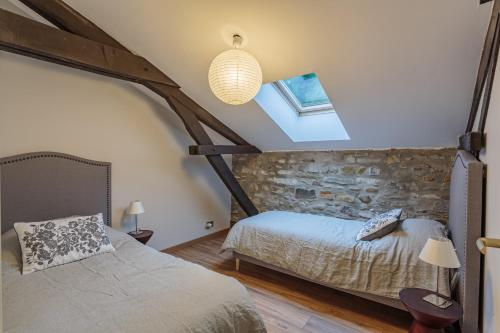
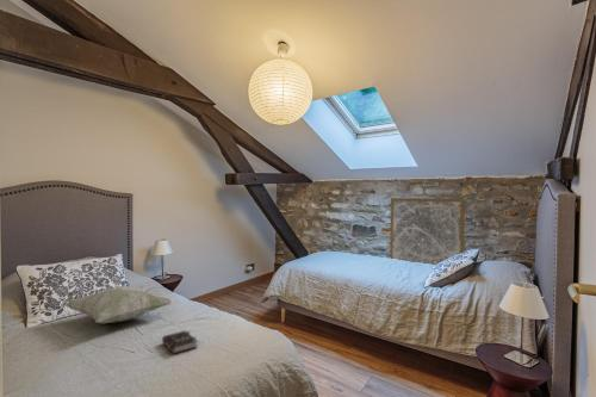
+ wall art [389,197,466,266]
+ book [161,329,199,355]
+ decorative pillow [64,285,173,324]
